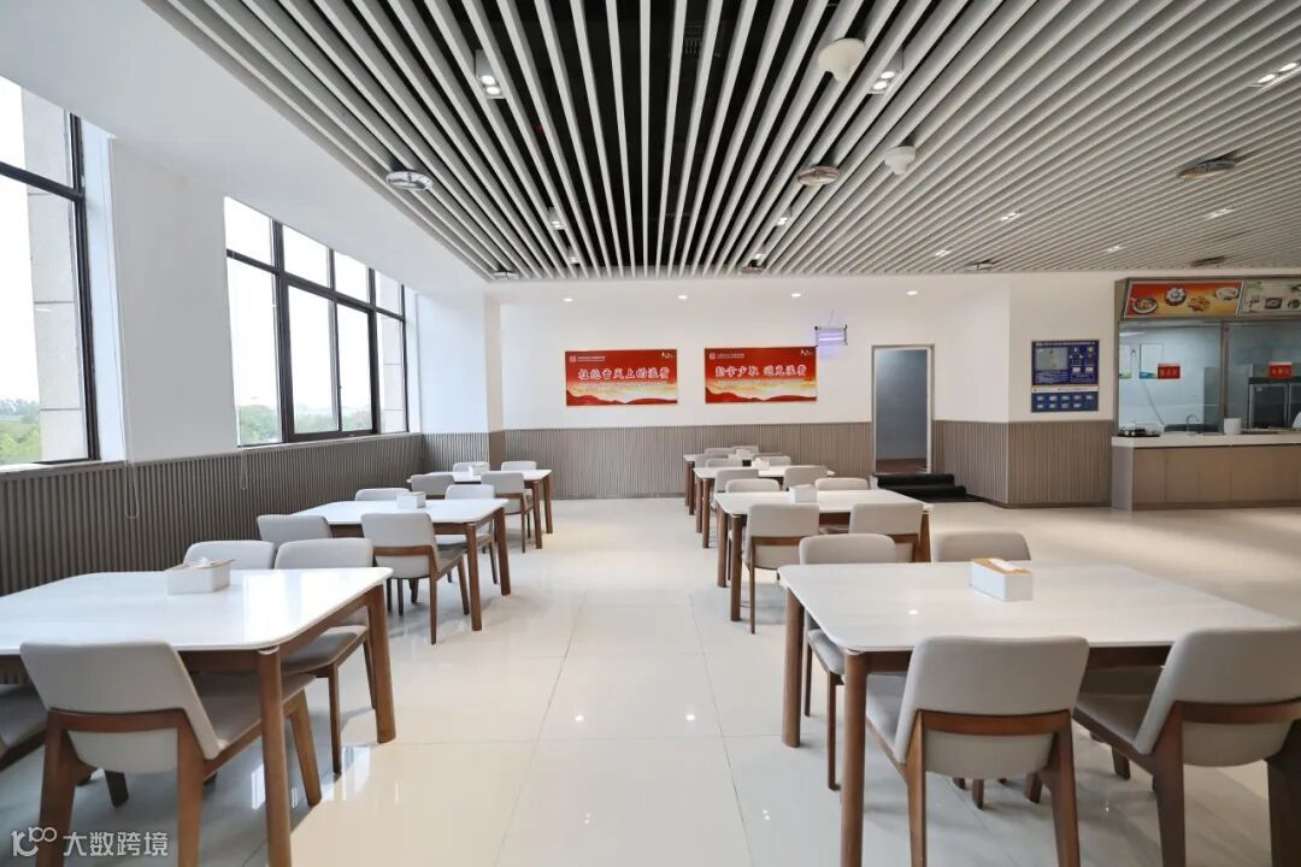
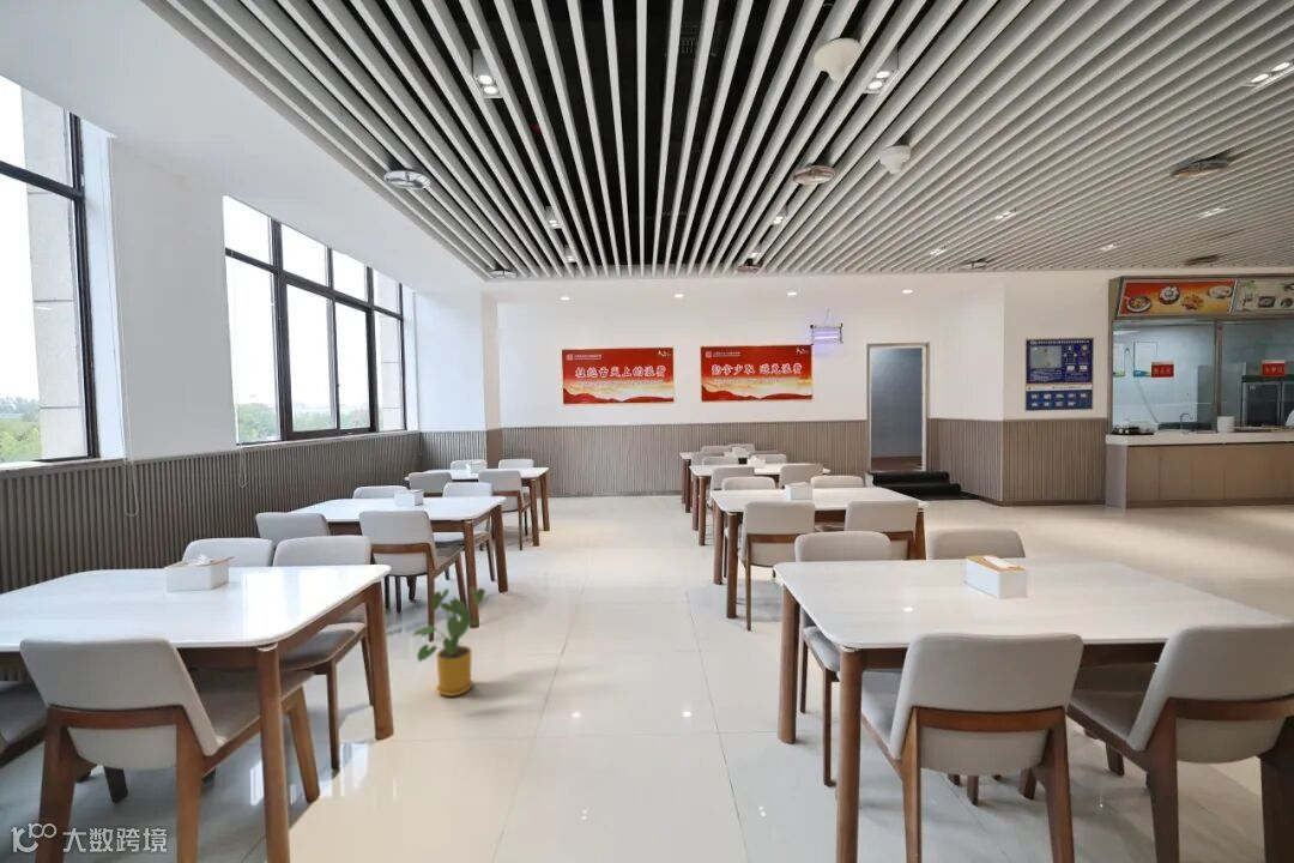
+ house plant [410,585,486,698]
